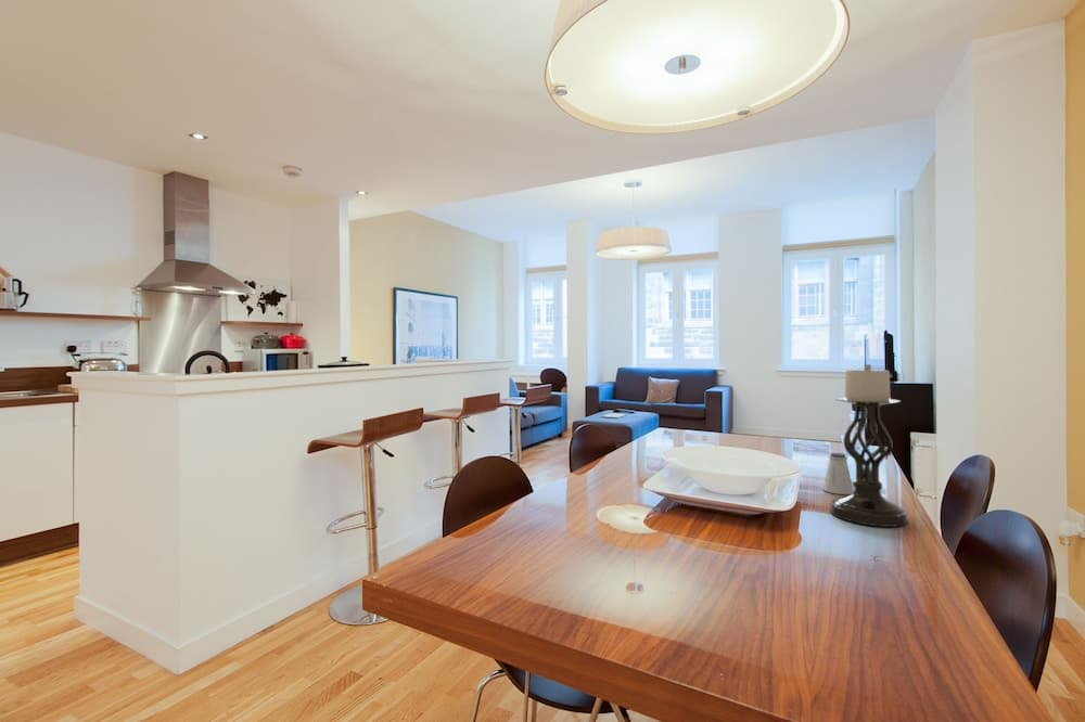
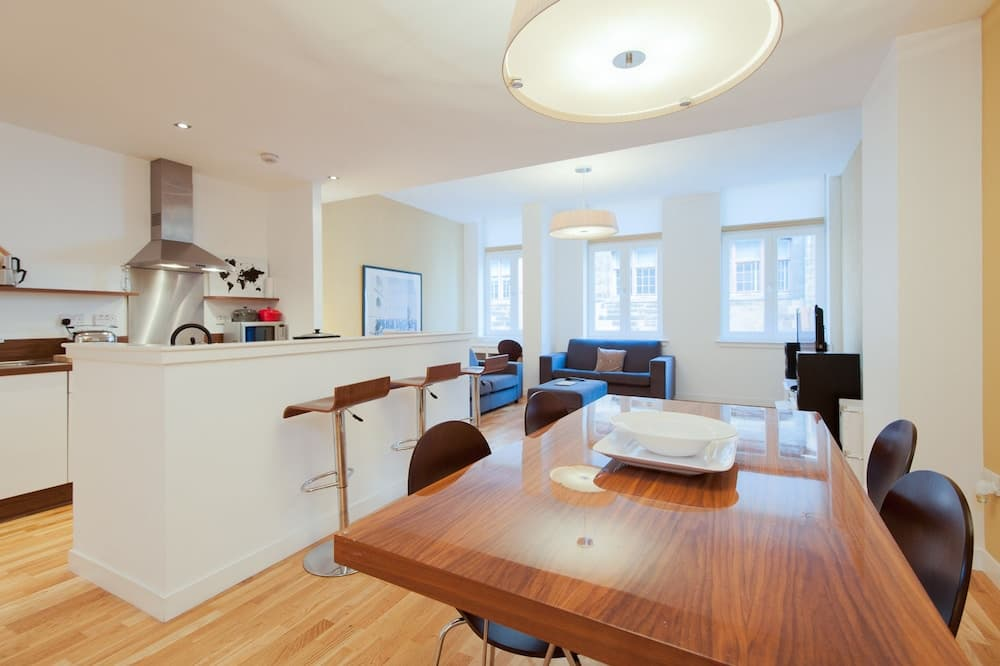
- saltshaker [821,452,854,495]
- candle holder [829,363,908,528]
